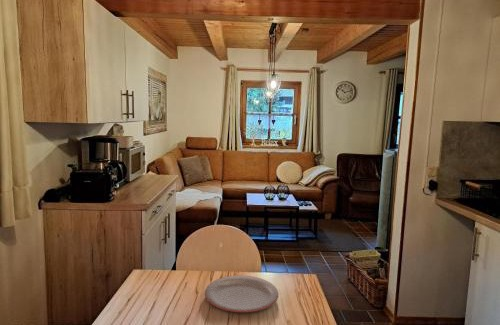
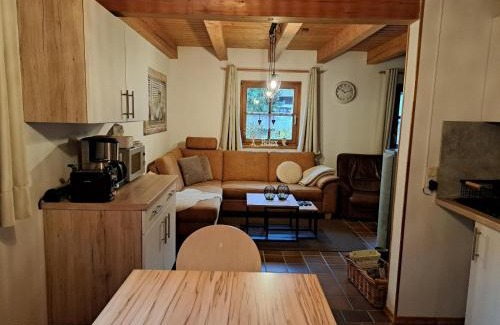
- plate [204,274,279,313]
